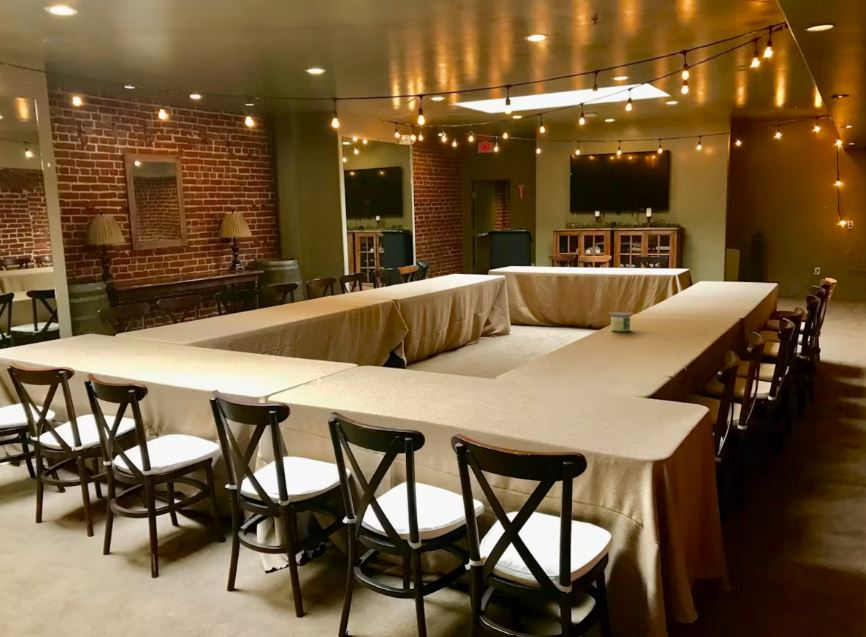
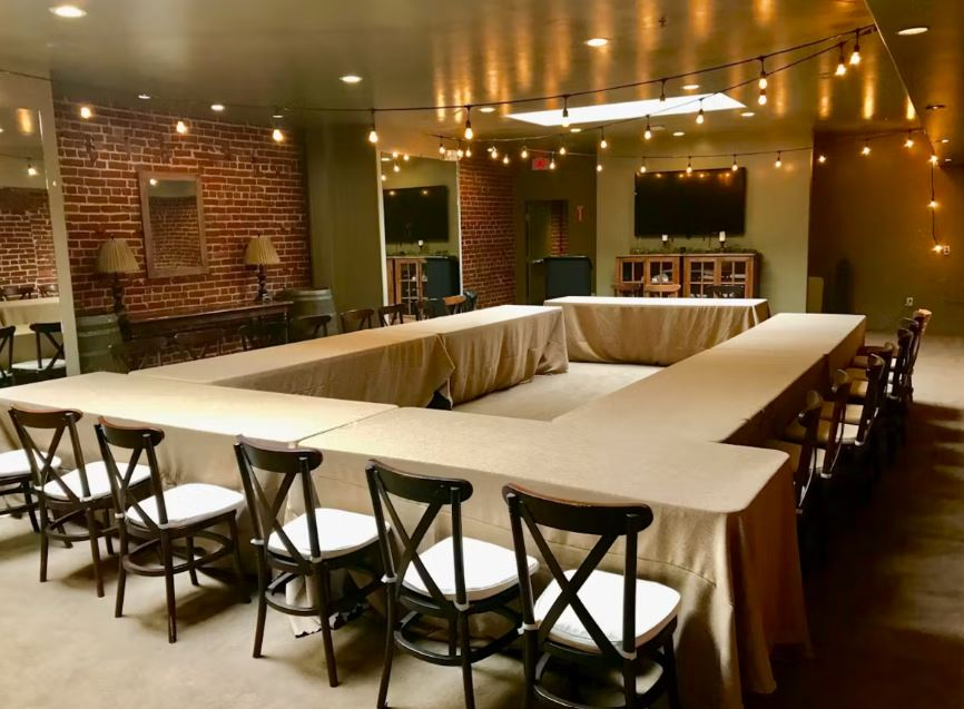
- candle [609,311,632,332]
